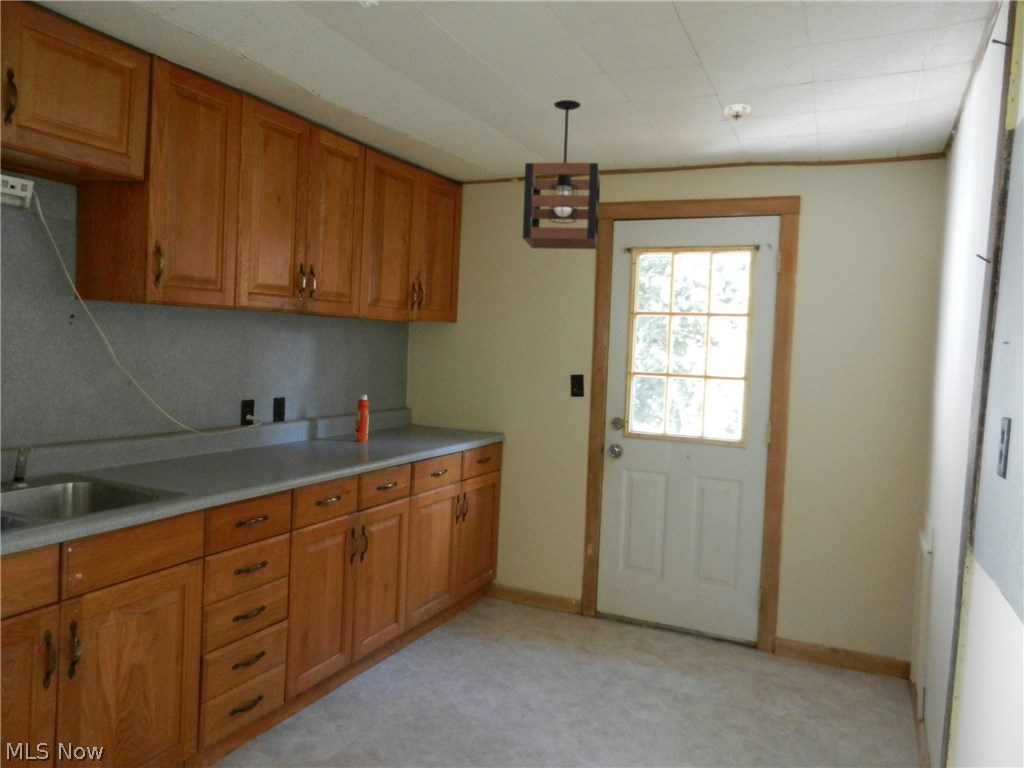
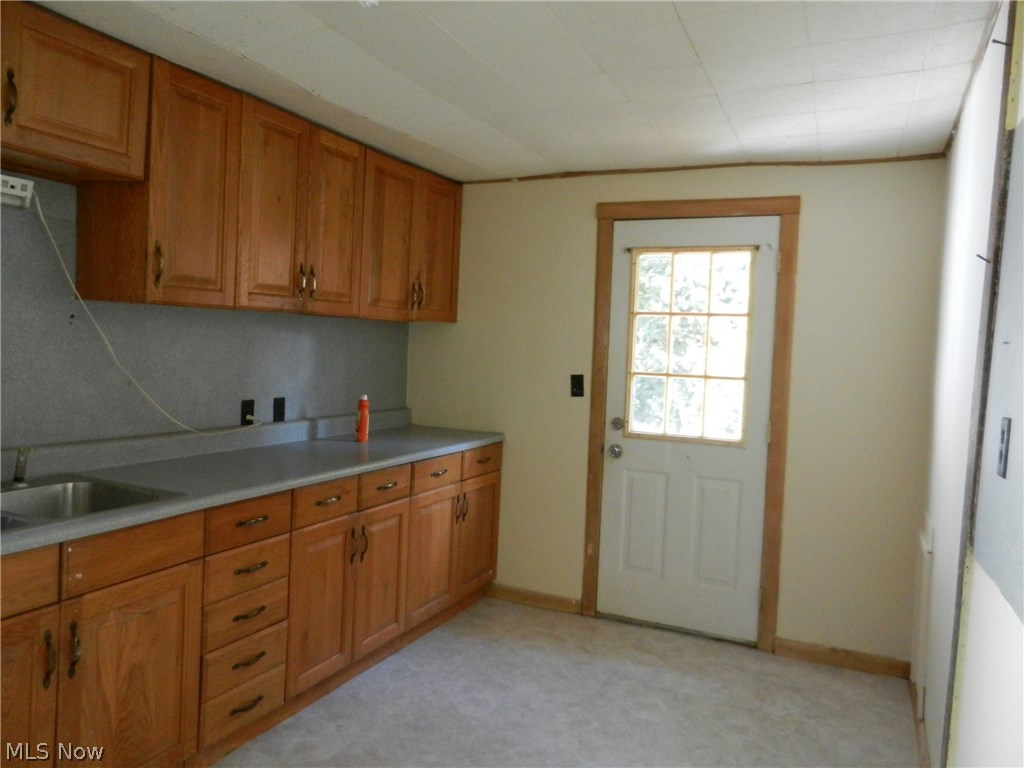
- pendant light [522,99,601,250]
- smoke detector [719,103,754,123]
